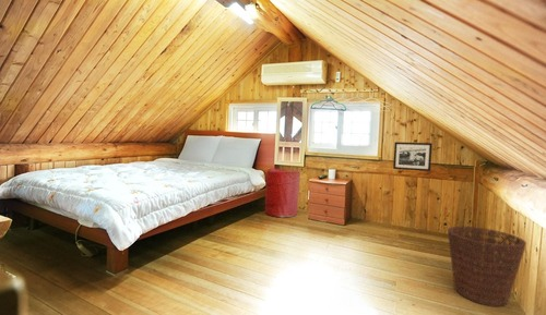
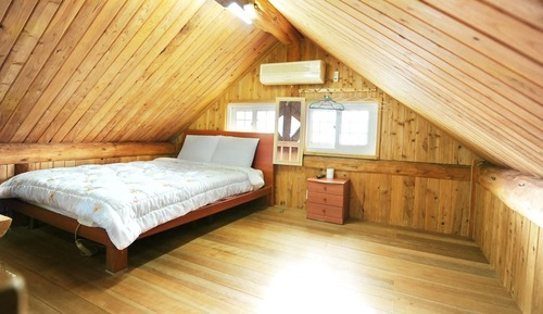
- picture frame [392,141,434,172]
- basket [447,226,527,307]
- laundry hamper [264,168,301,218]
